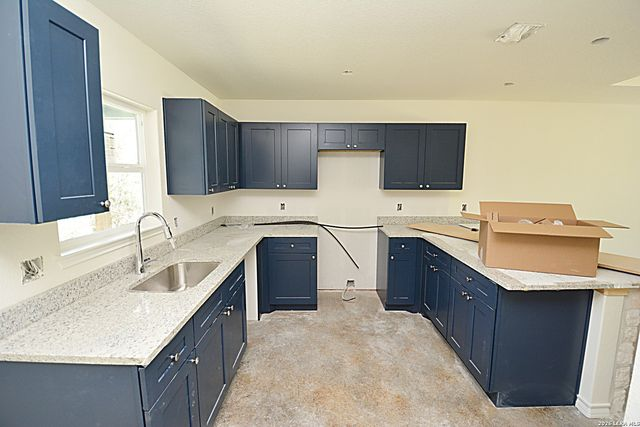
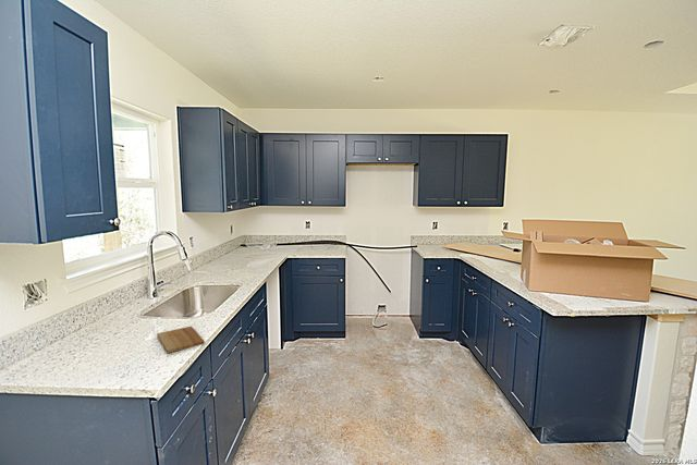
+ cutting board [156,326,206,354]
